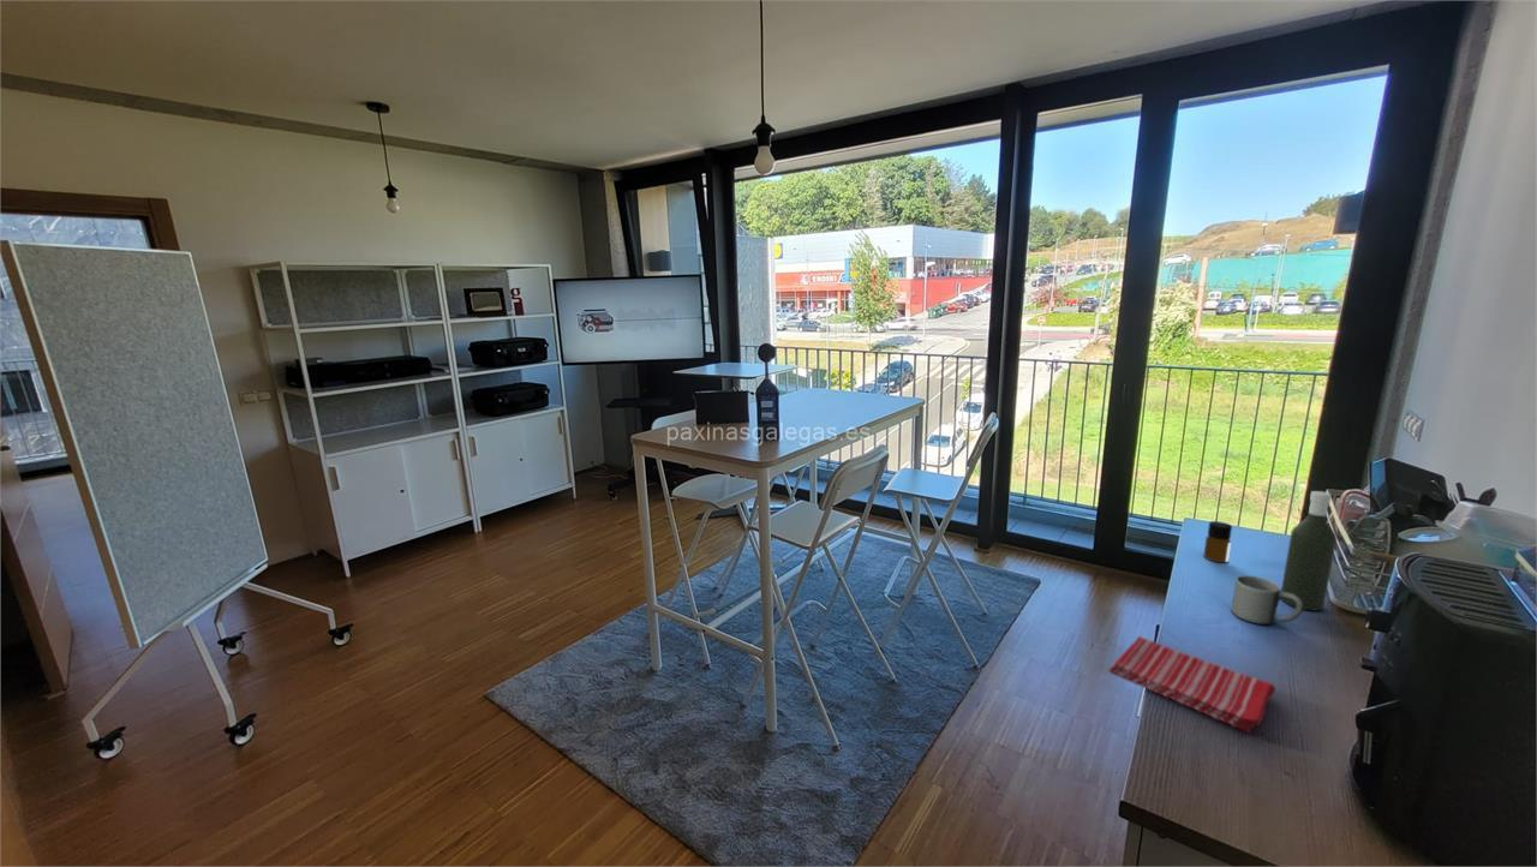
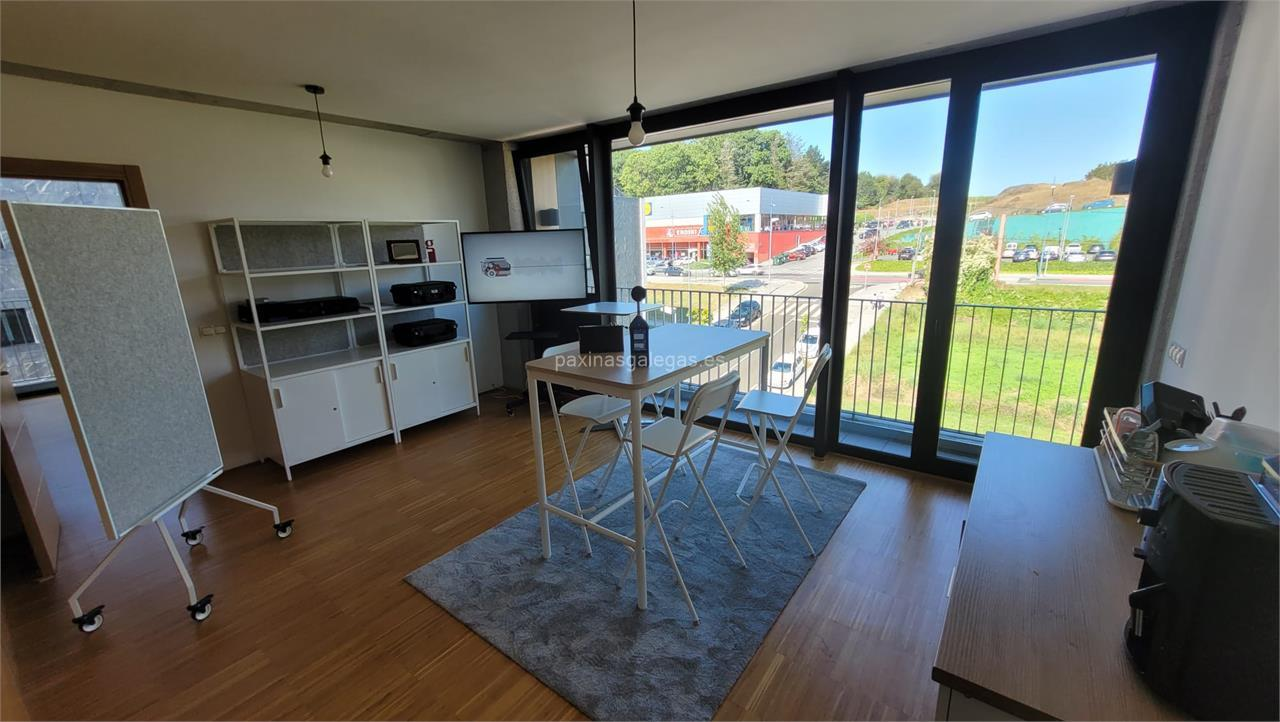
- dish towel [1107,635,1276,734]
- bottle [1202,520,1233,563]
- mug [1231,574,1304,626]
- bottle [1280,490,1338,612]
